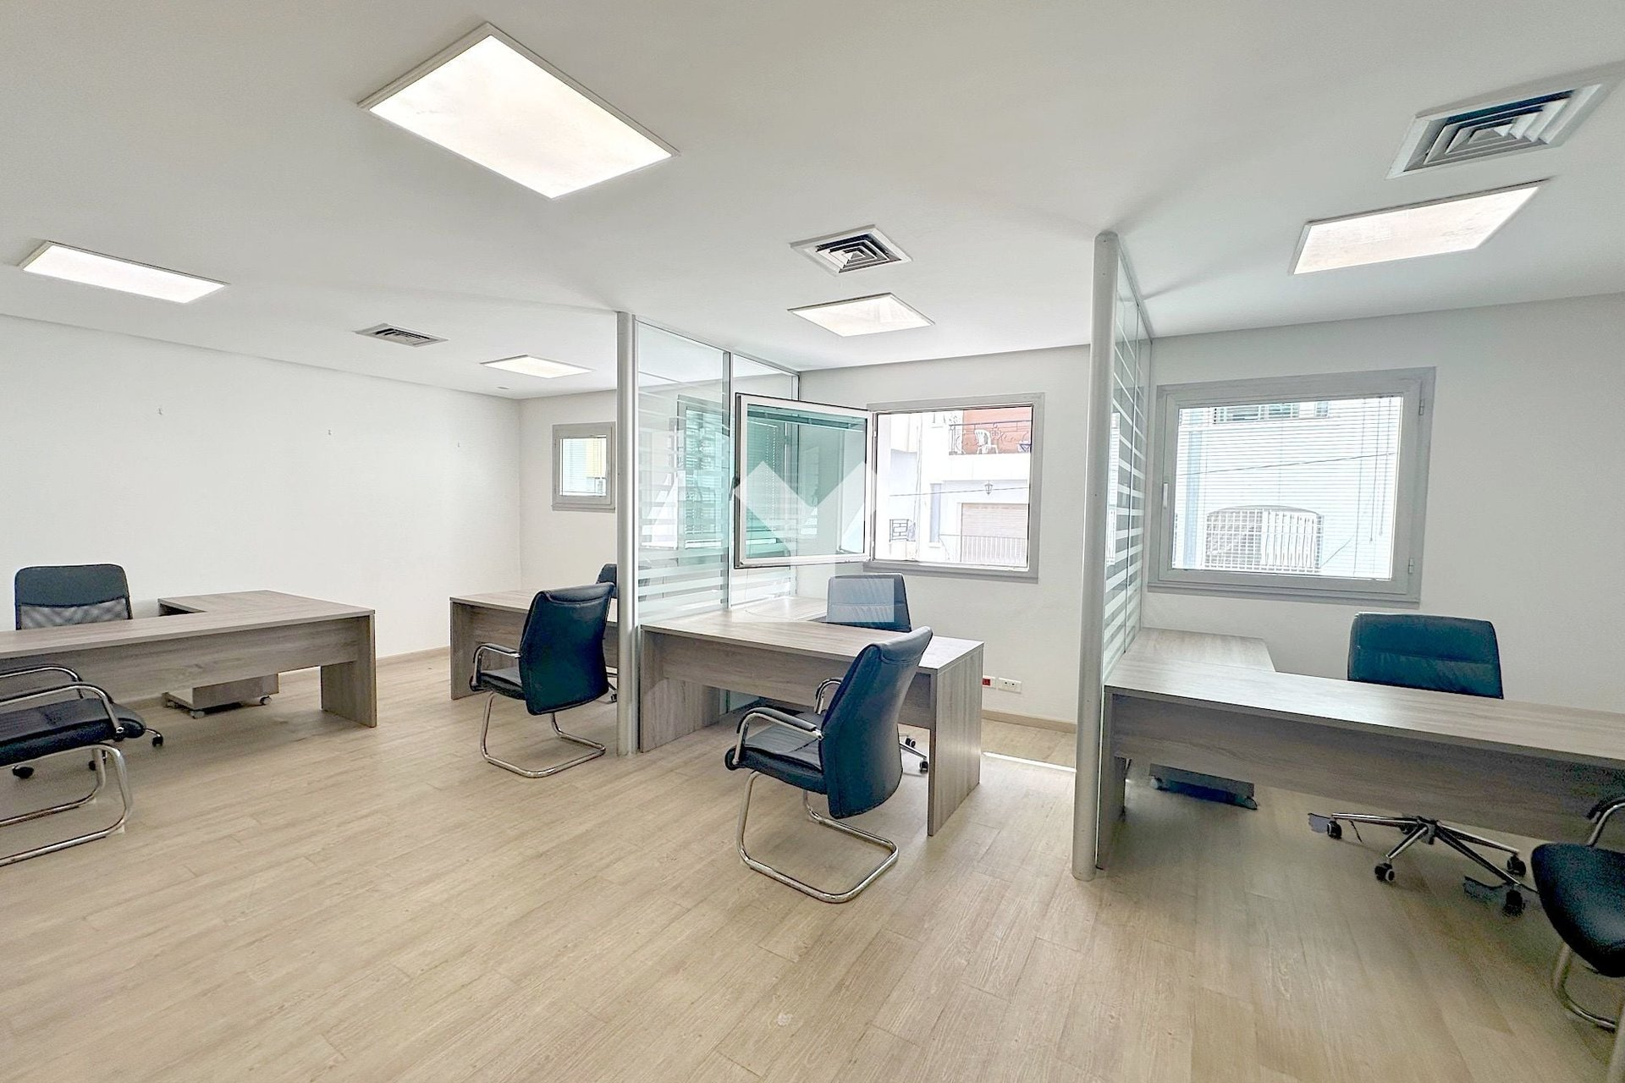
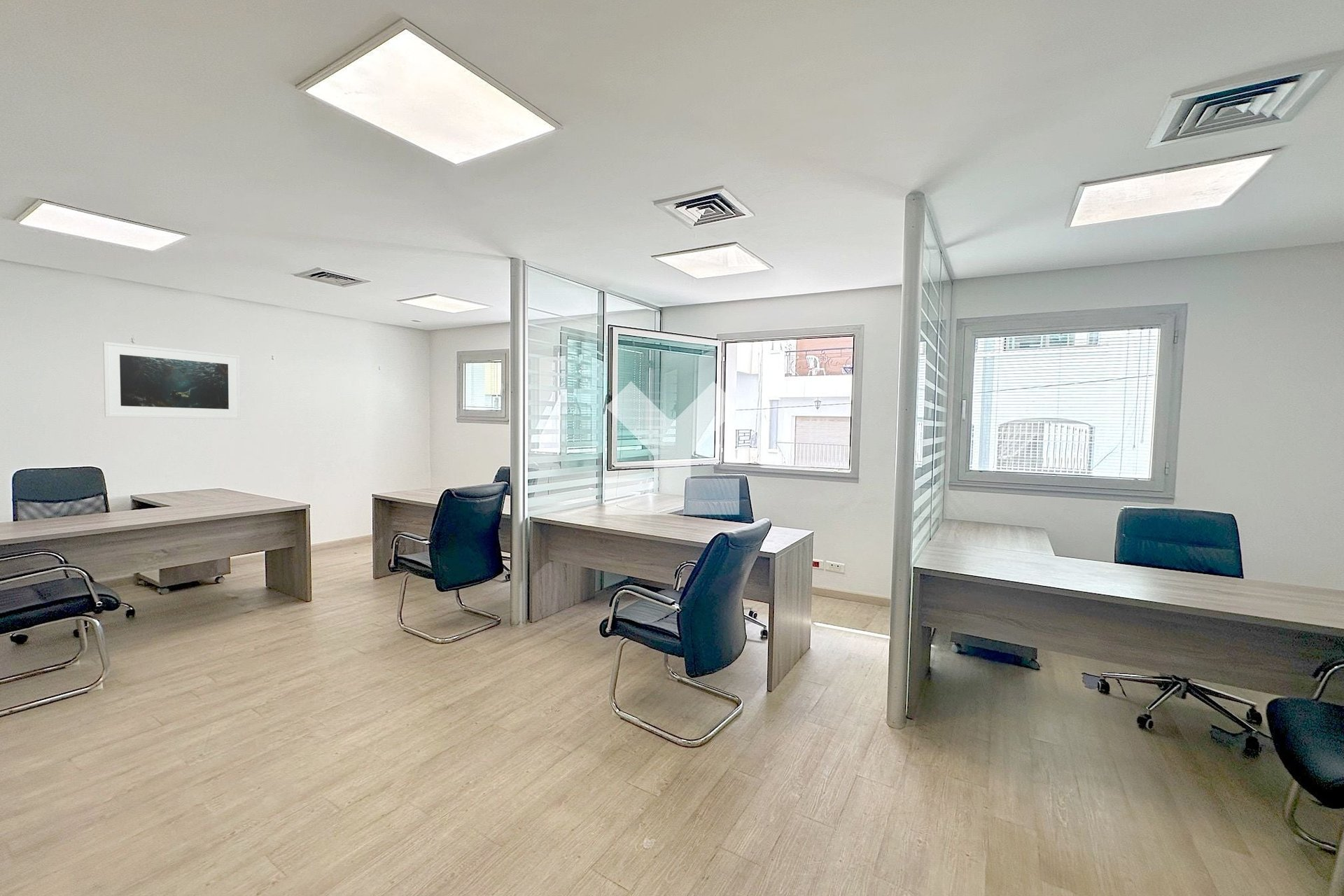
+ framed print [102,341,241,420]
